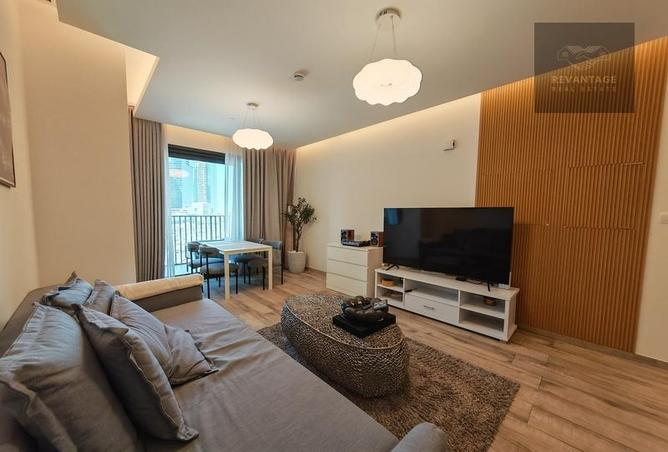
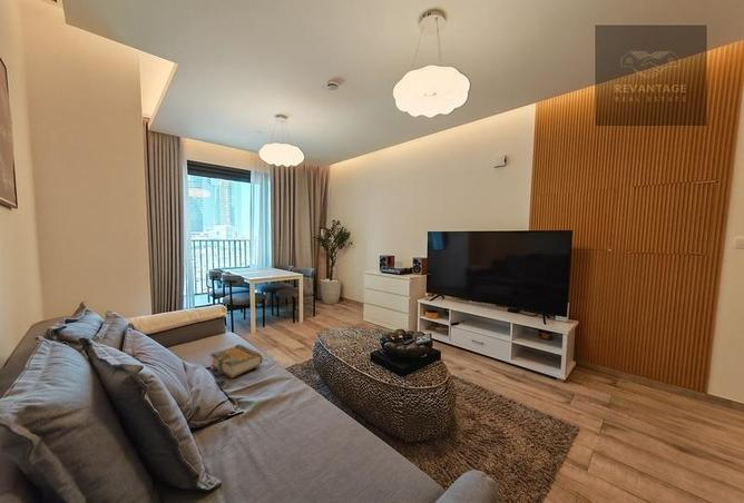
+ book [209,343,264,379]
